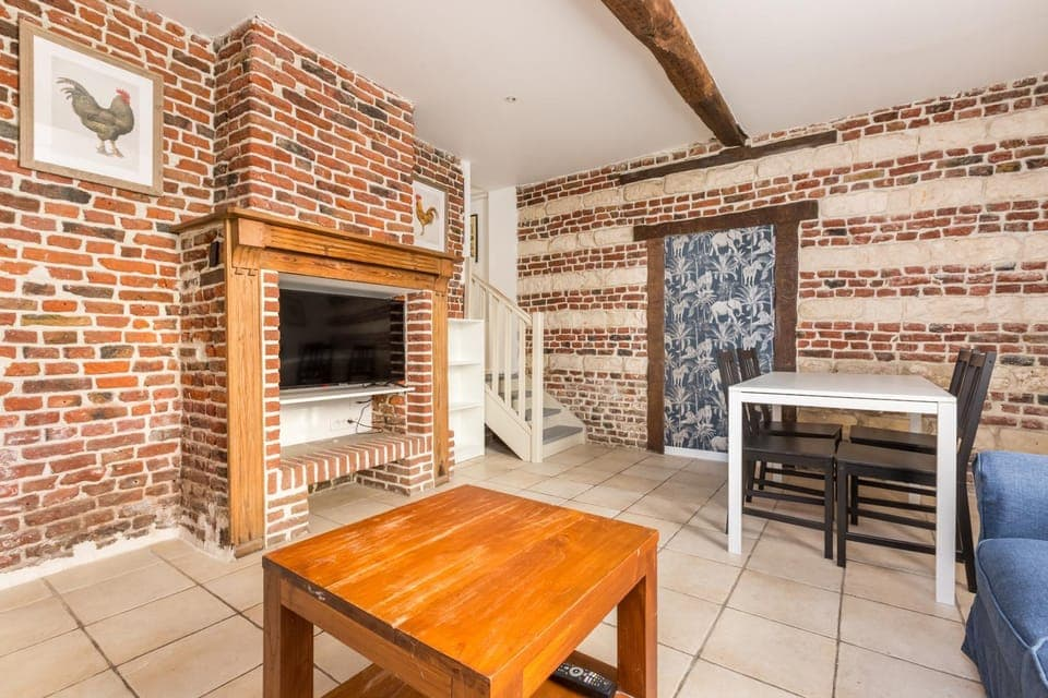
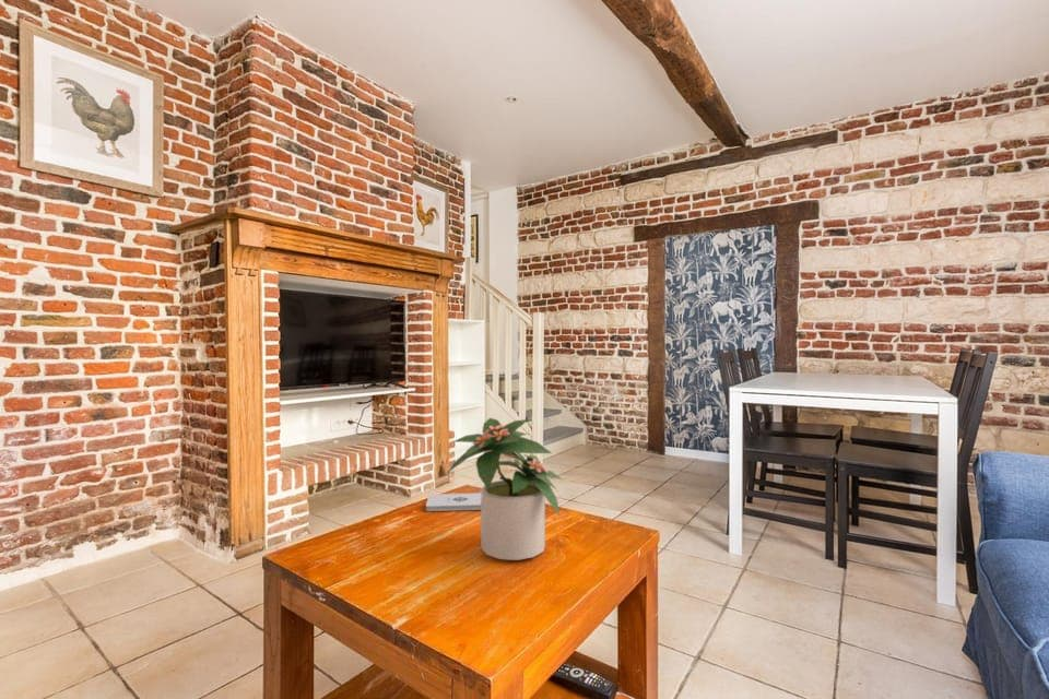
+ notepad [425,491,481,512]
+ potted plant [445,417,565,561]
